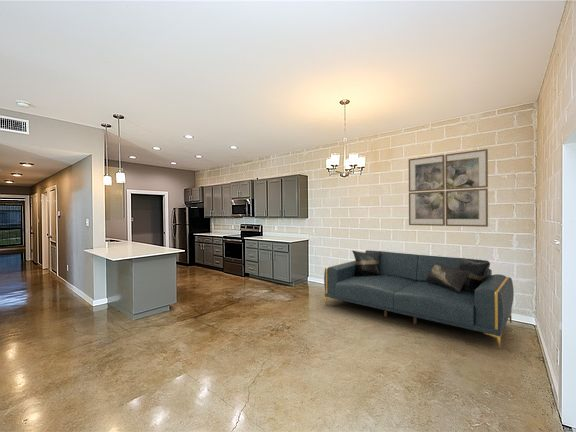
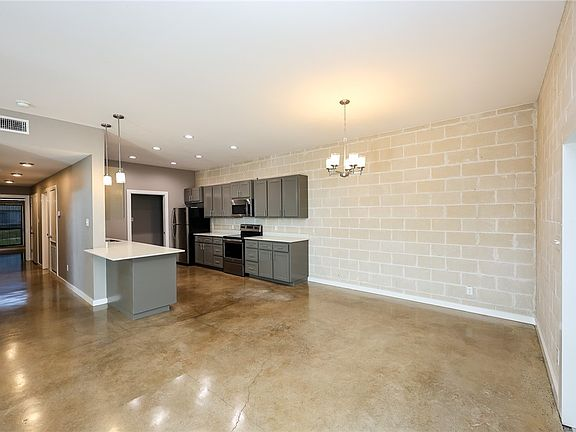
- sofa [323,249,515,350]
- wall art [408,148,489,228]
